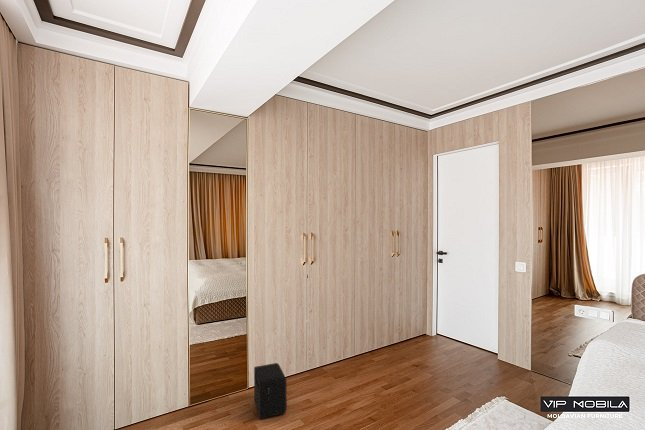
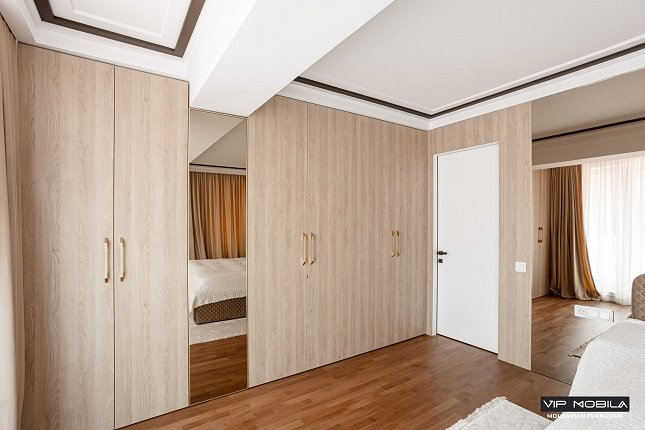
- air purifier [253,362,288,420]
